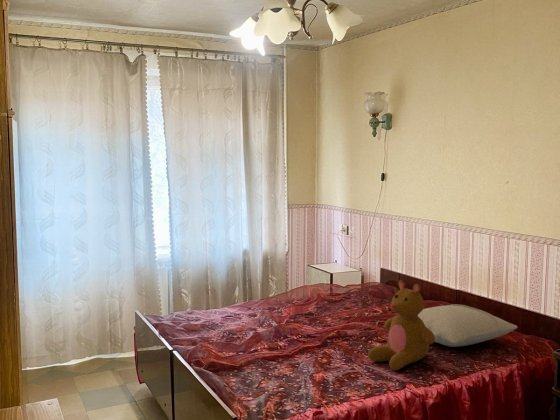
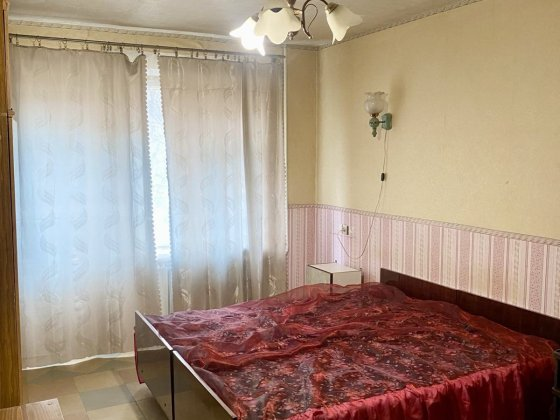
- pillow [418,303,519,348]
- teddy bear [367,279,435,371]
